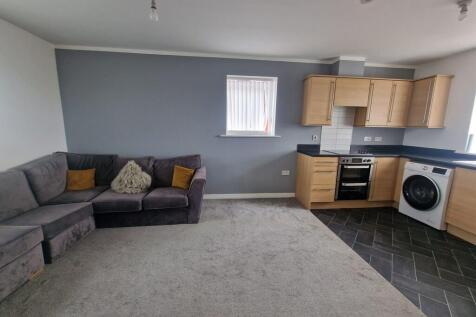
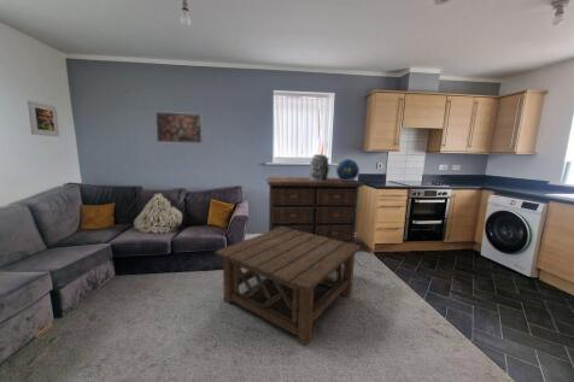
+ coffee table [213,227,362,347]
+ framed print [27,99,60,137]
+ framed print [154,111,204,145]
+ decorative urn [309,153,330,182]
+ globe [335,158,361,181]
+ dresser [265,176,364,245]
